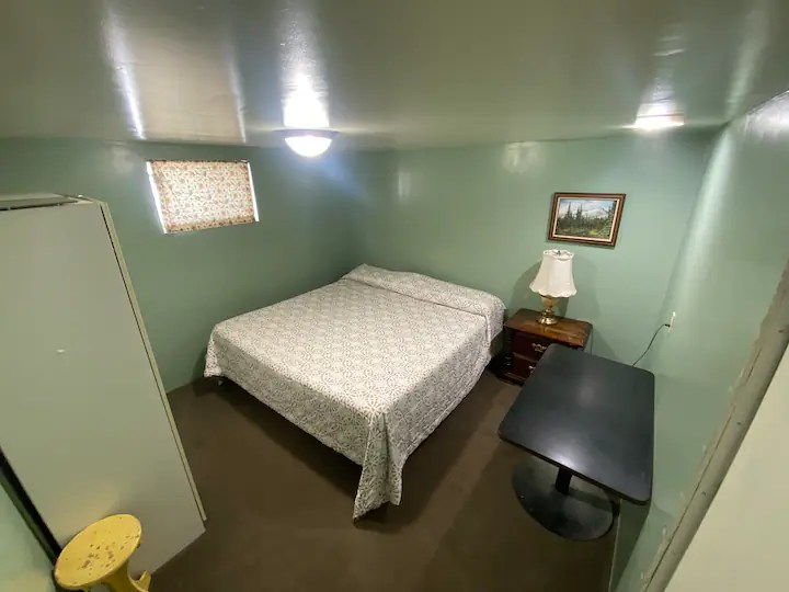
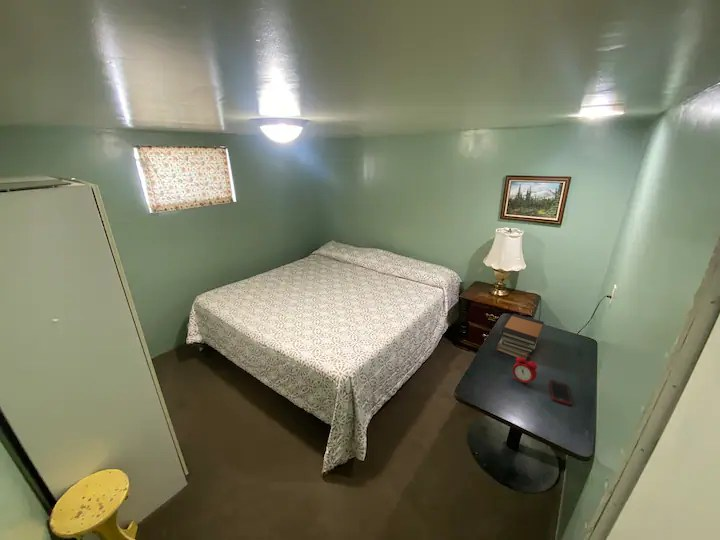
+ book stack [496,313,545,361]
+ cell phone [548,379,573,406]
+ alarm clock [512,355,538,388]
